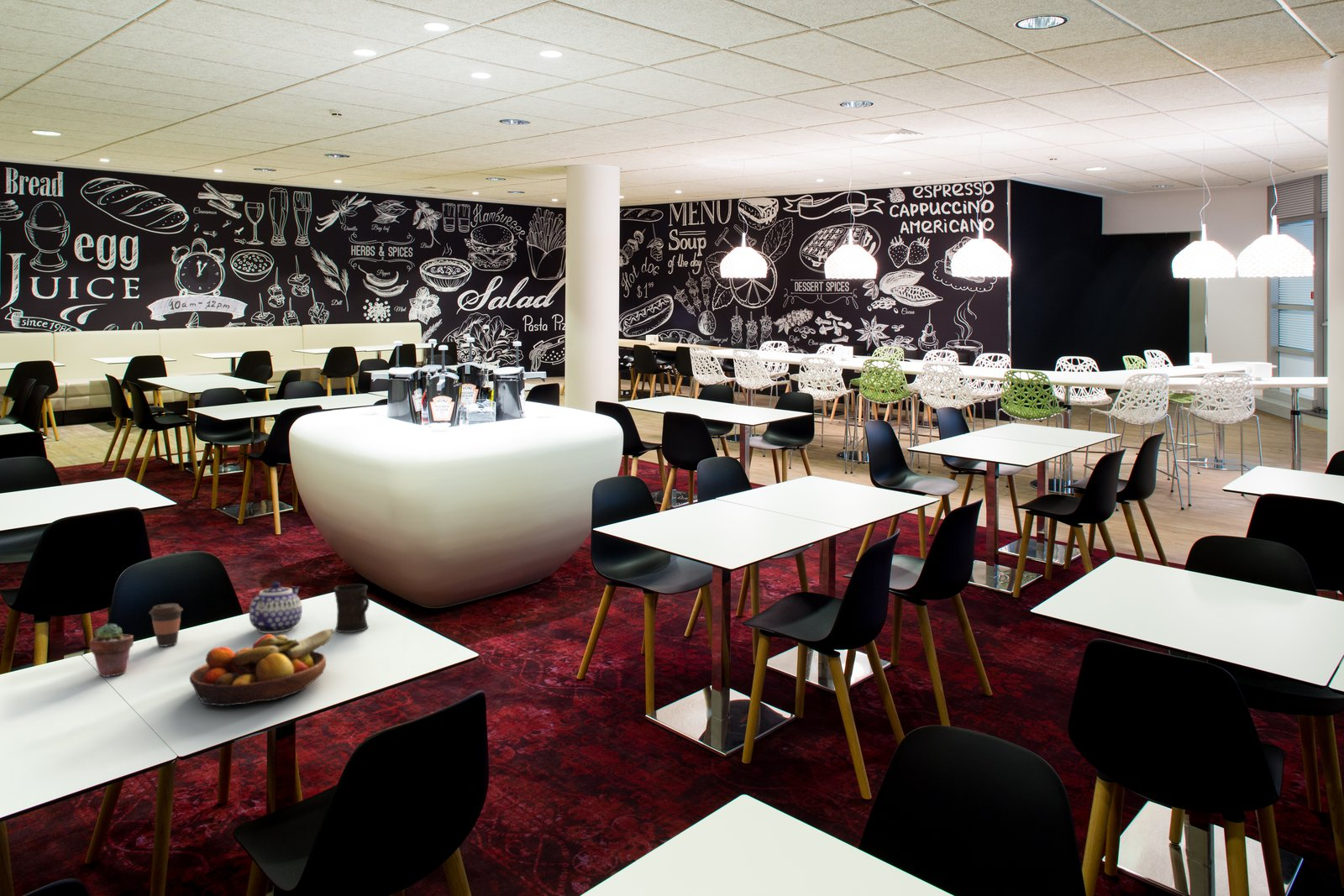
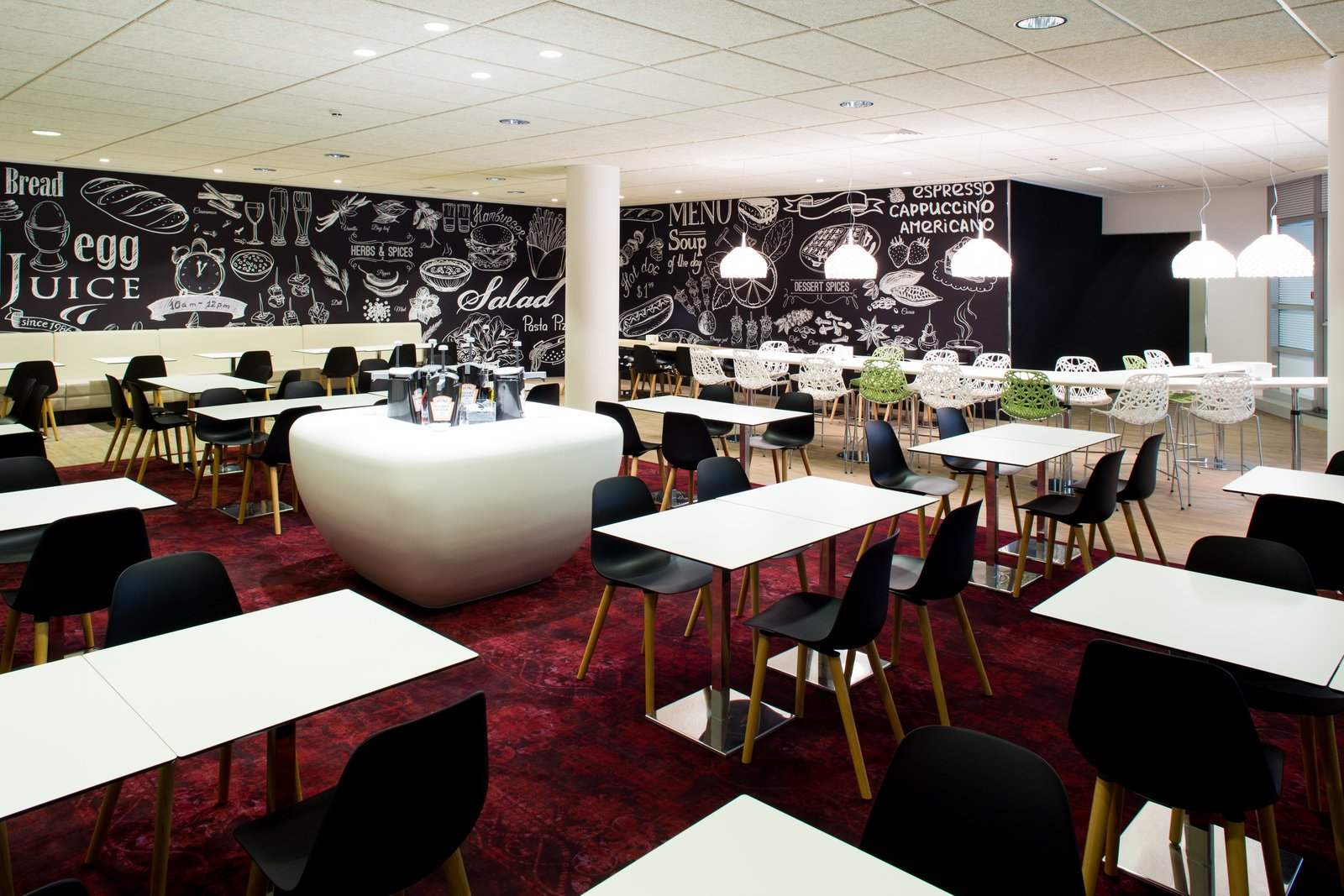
- potted succulent [89,622,134,678]
- fruit bowl [188,628,335,707]
- teapot [249,581,303,634]
- mug [333,584,370,633]
- coffee cup [148,603,184,647]
